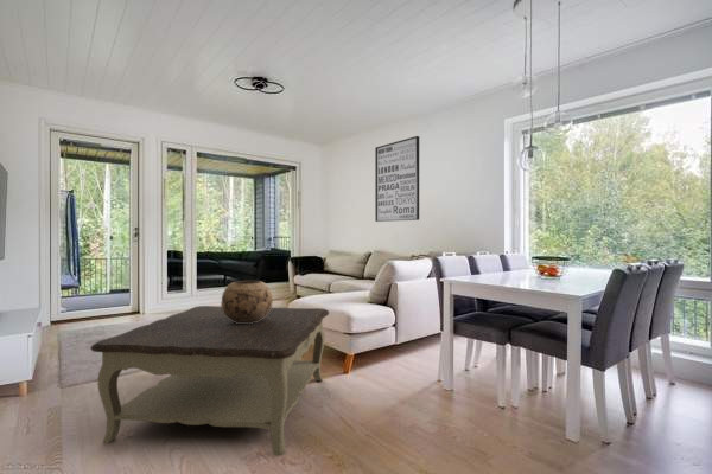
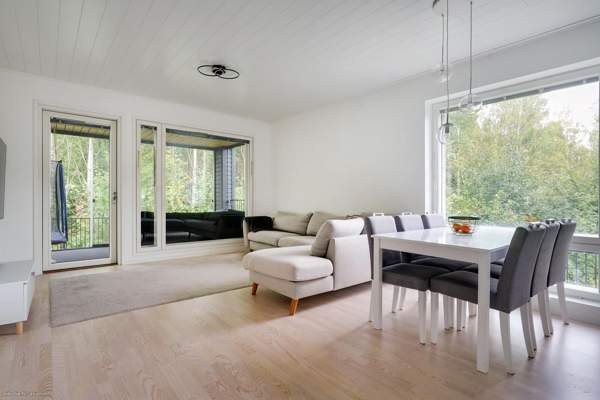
- wall art [374,135,420,223]
- decorative bowl [220,280,274,324]
- coffee table [90,305,330,456]
